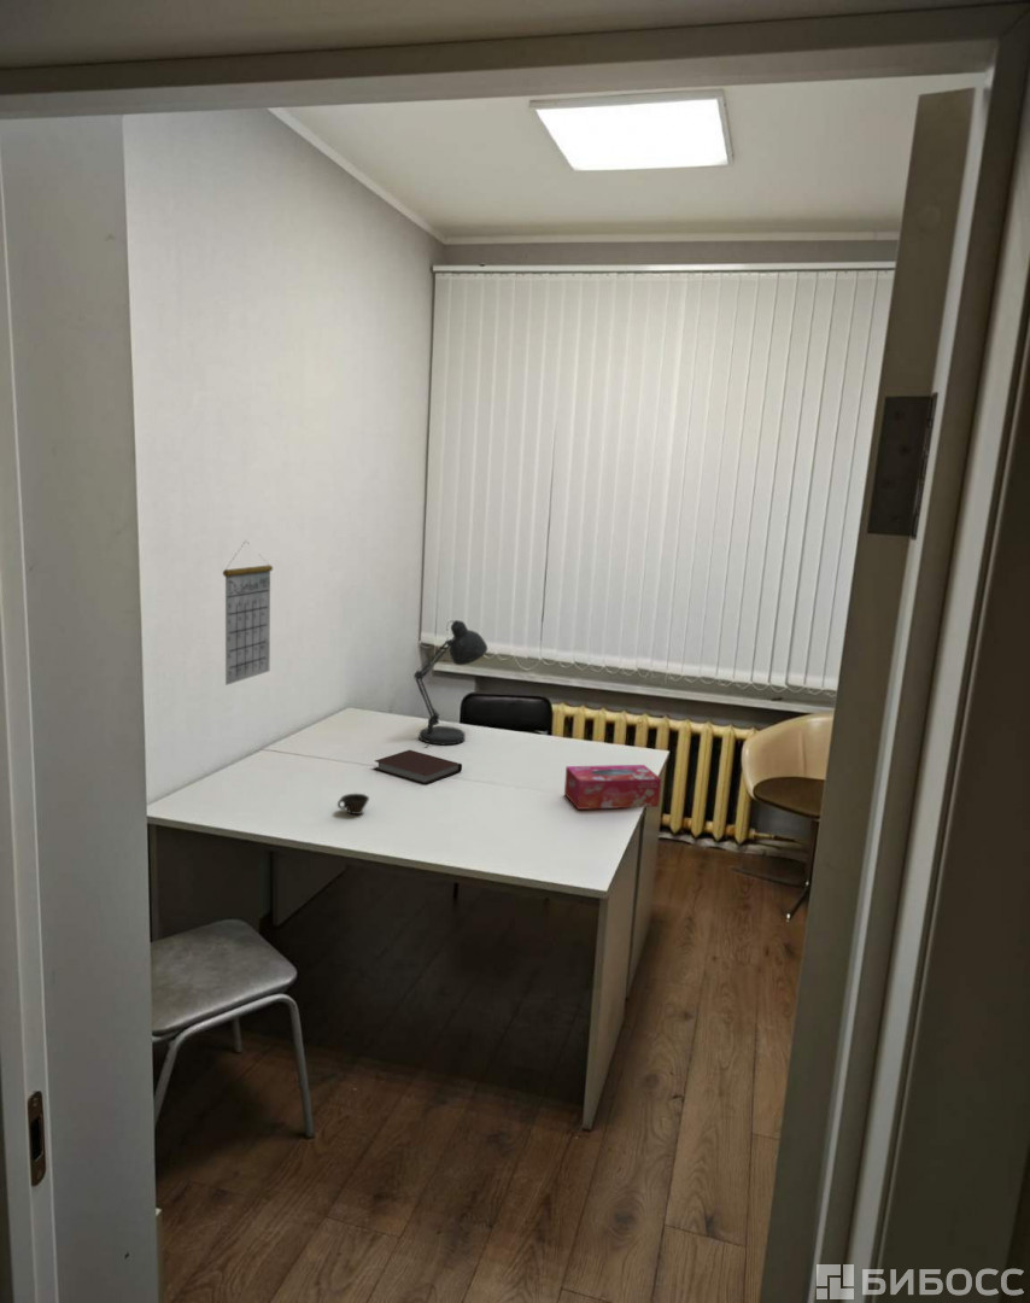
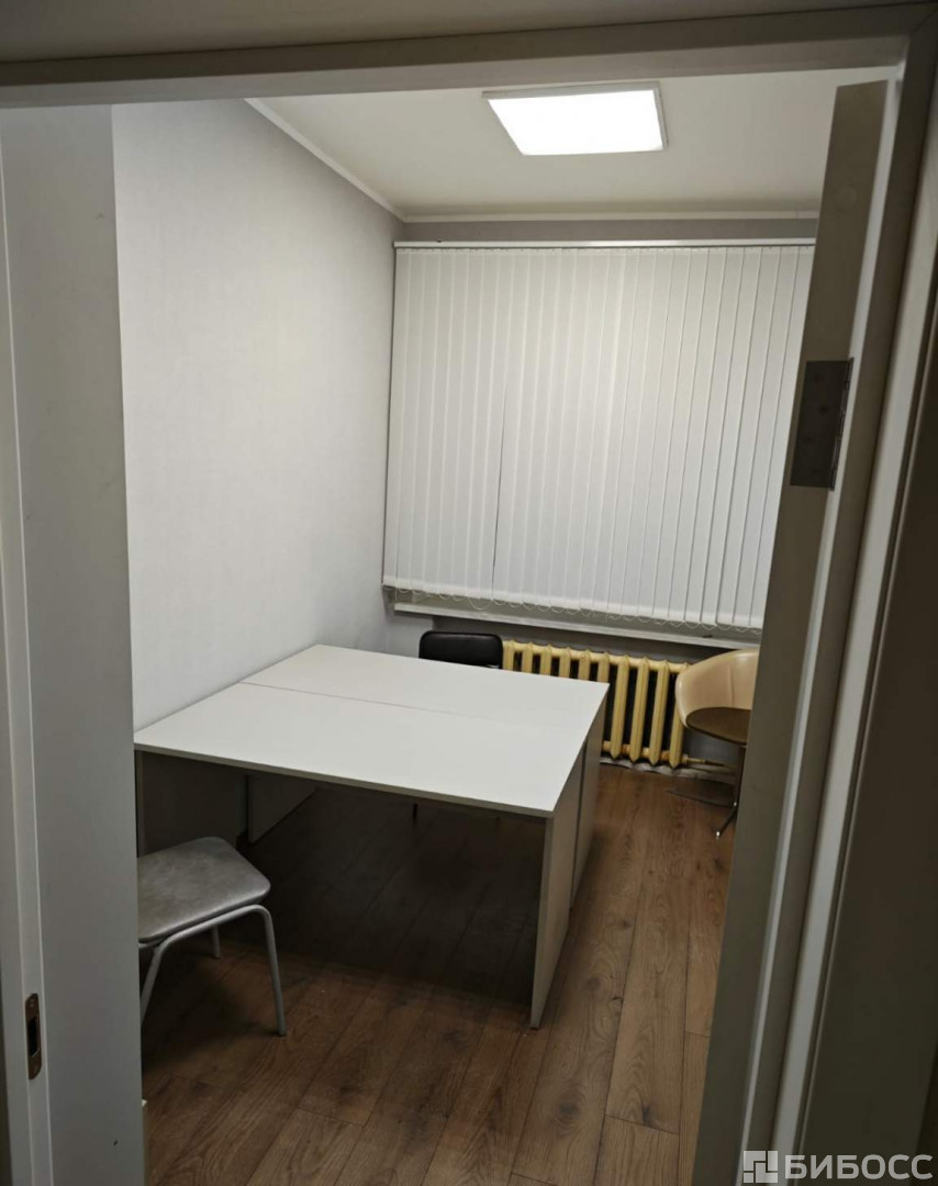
- calendar [222,539,274,686]
- cup [336,793,370,816]
- desk lamp [412,619,488,749]
- tissue box [563,764,662,811]
- notebook [374,749,463,785]
